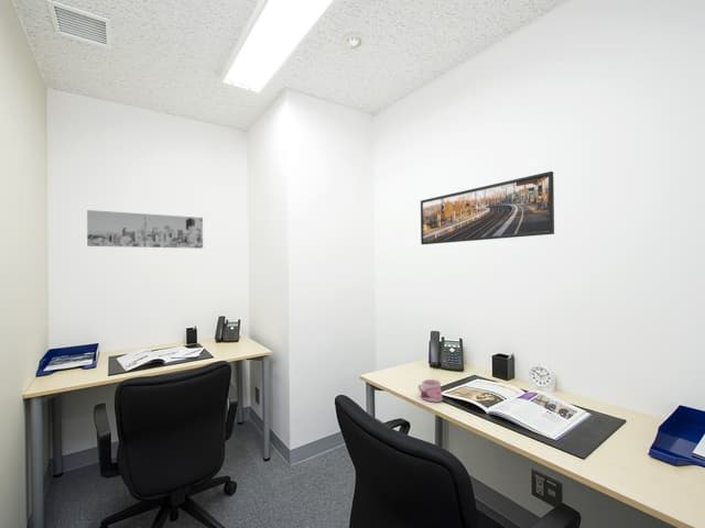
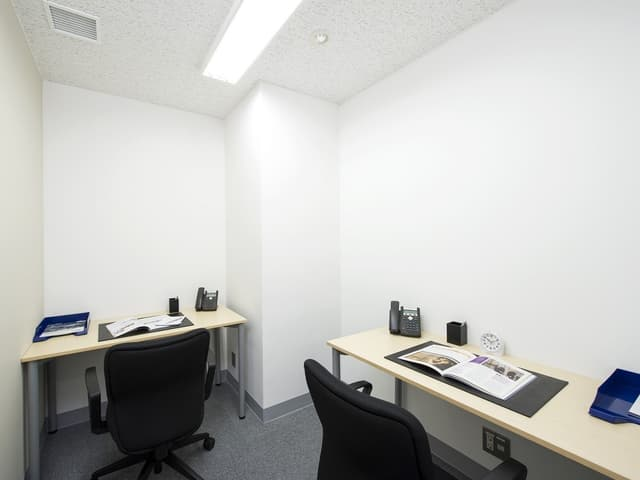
- wall art [86,209,204,250]
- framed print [420,170,555,245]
- mug [417,378,444,404]
